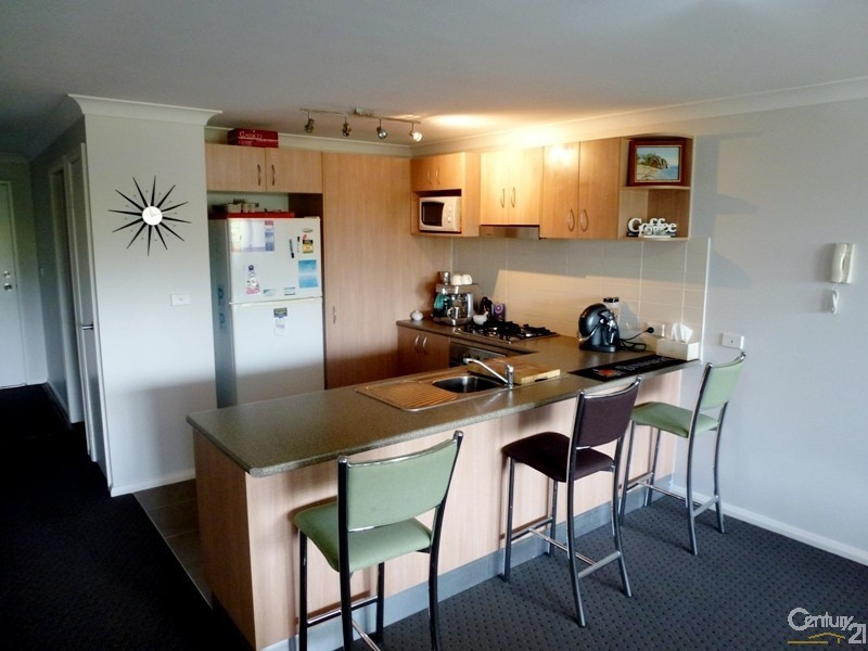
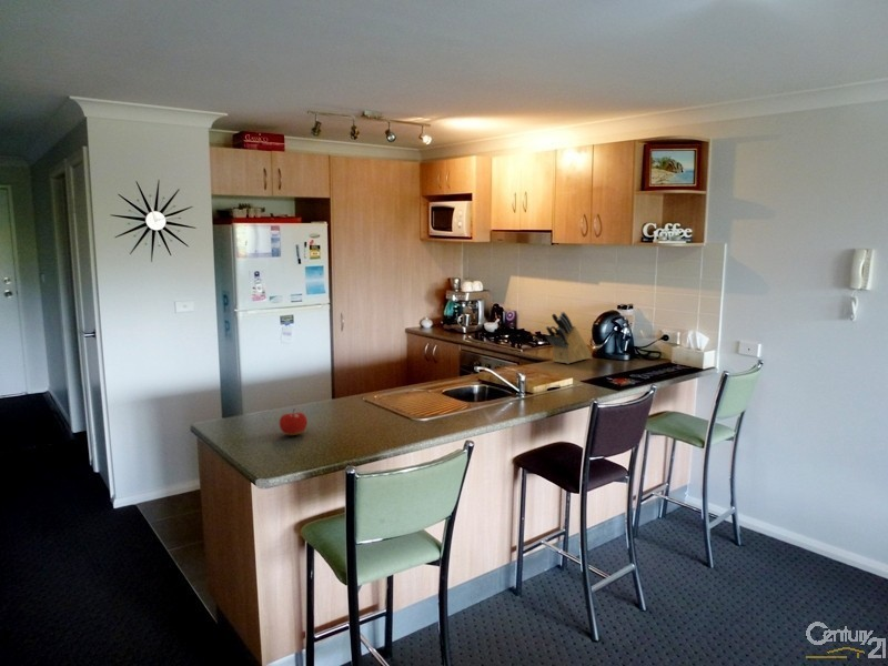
+ fruit [279,407,309,436]
+ knife block [545,311,592,365]
